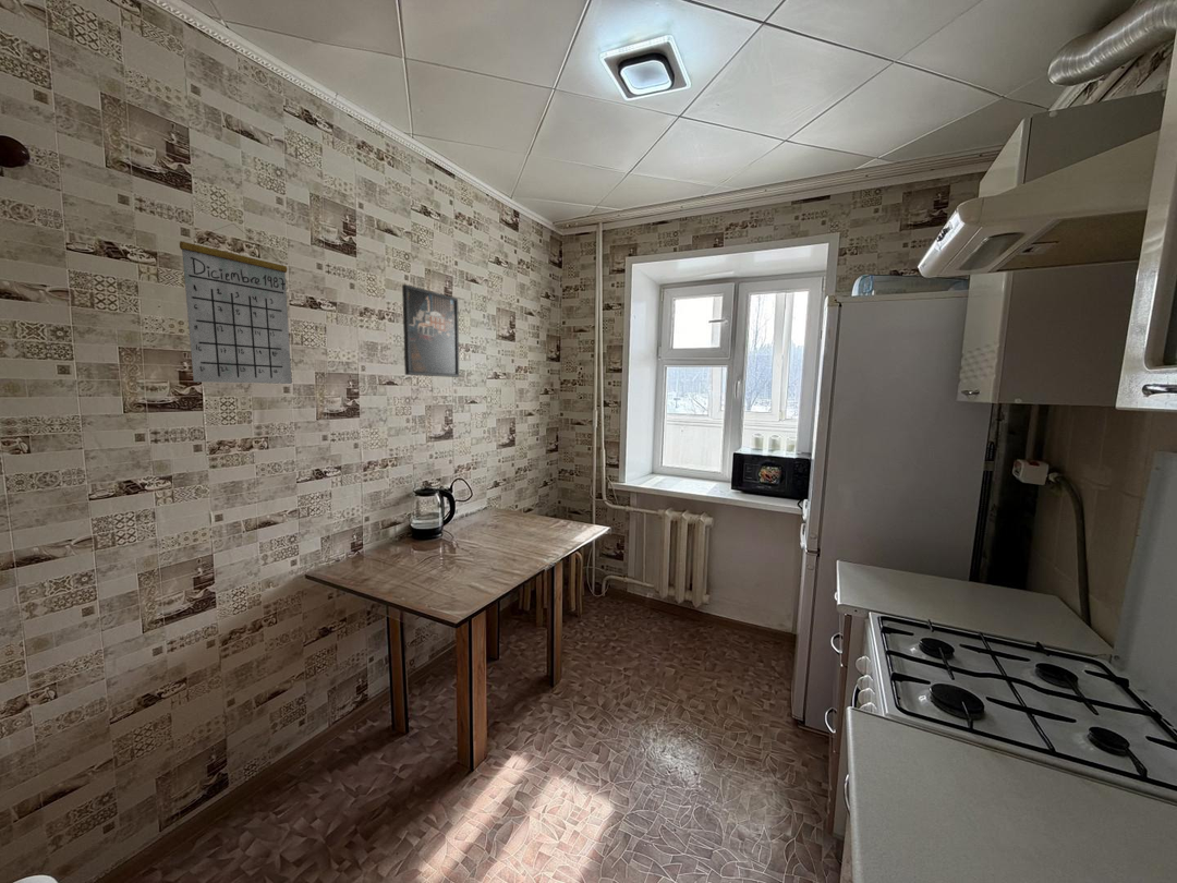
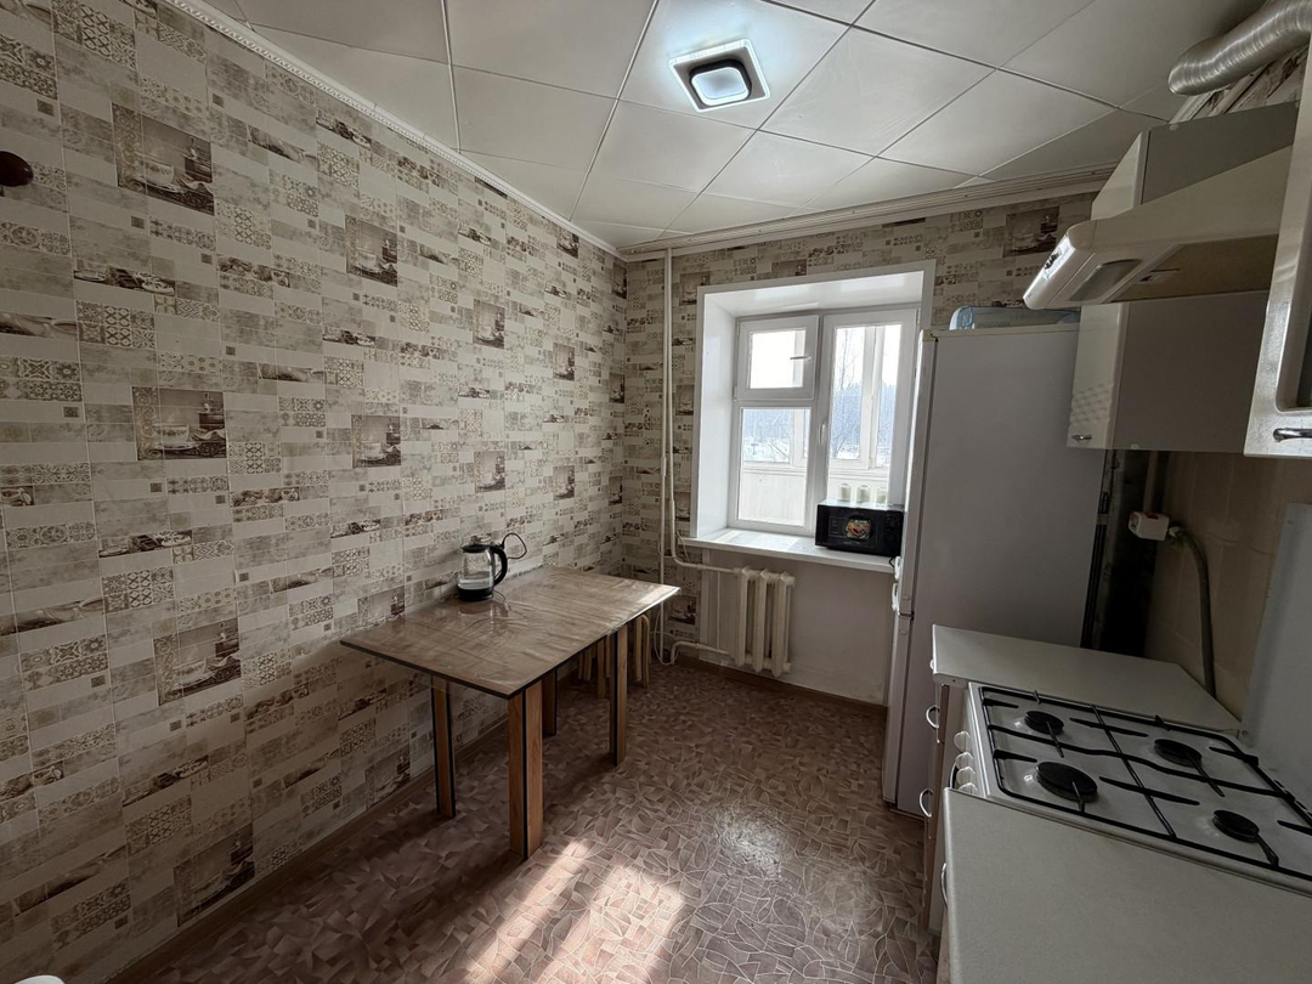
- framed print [401,283,460,378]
- calendar [179,222,293,385]
